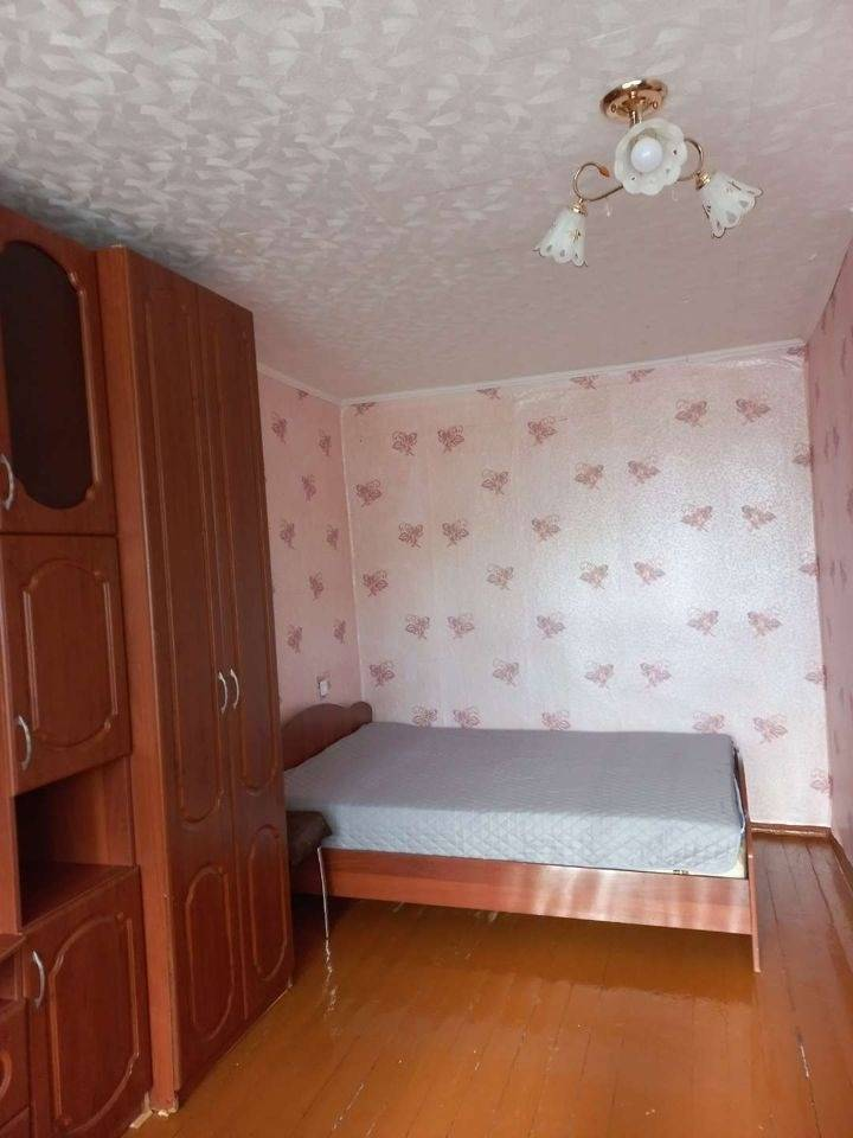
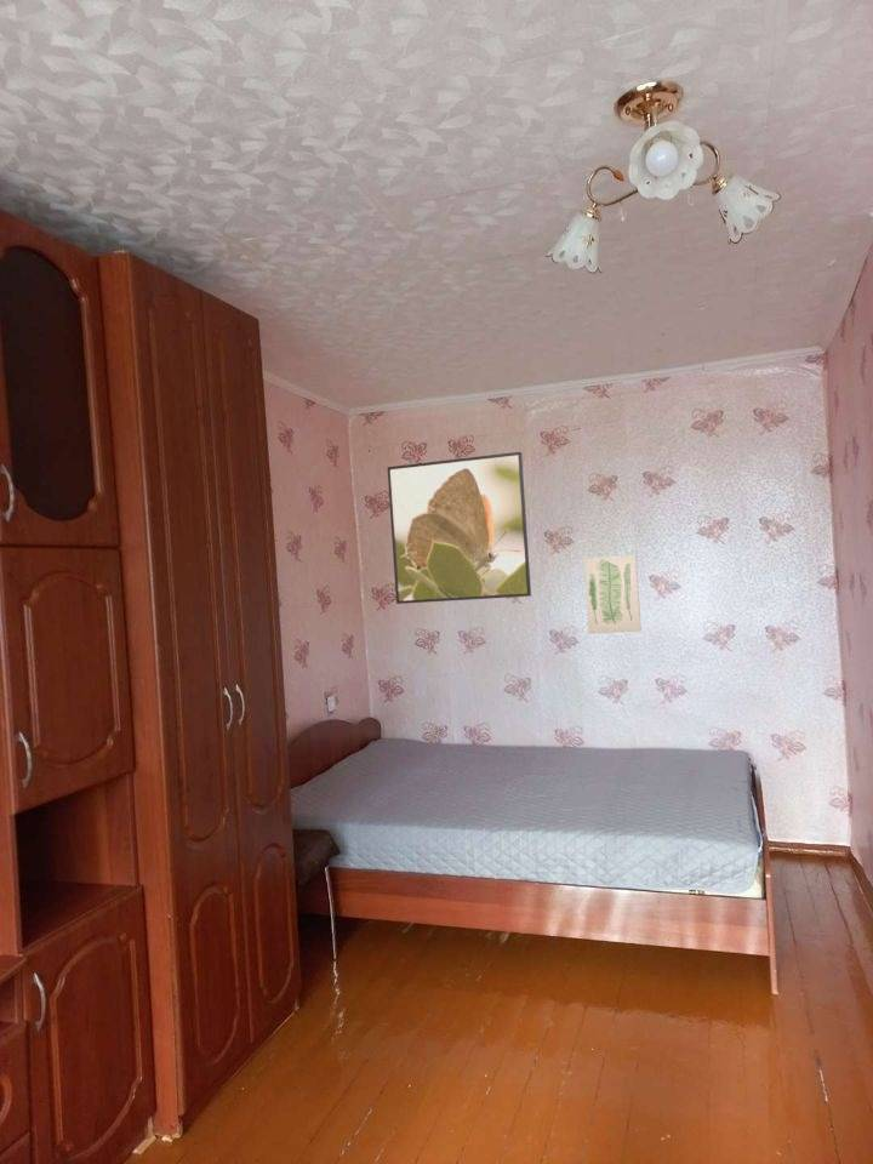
+ wall art [583,554,643,634]
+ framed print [387,451,532,605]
